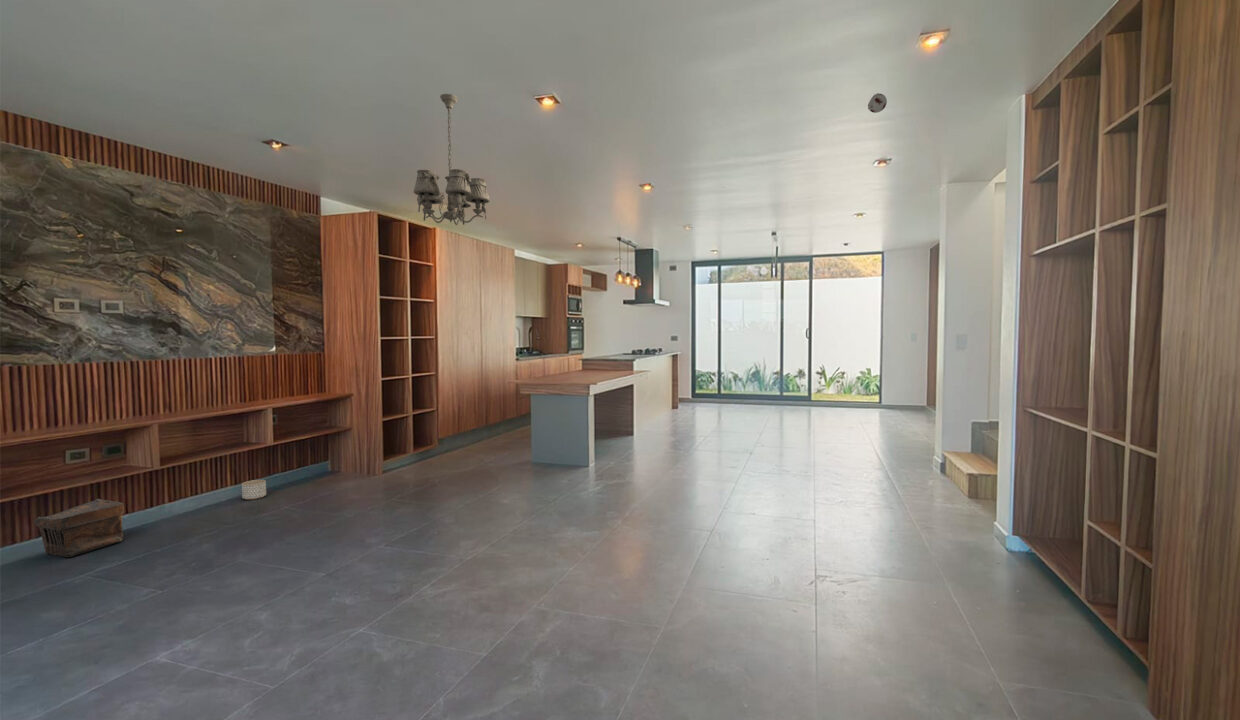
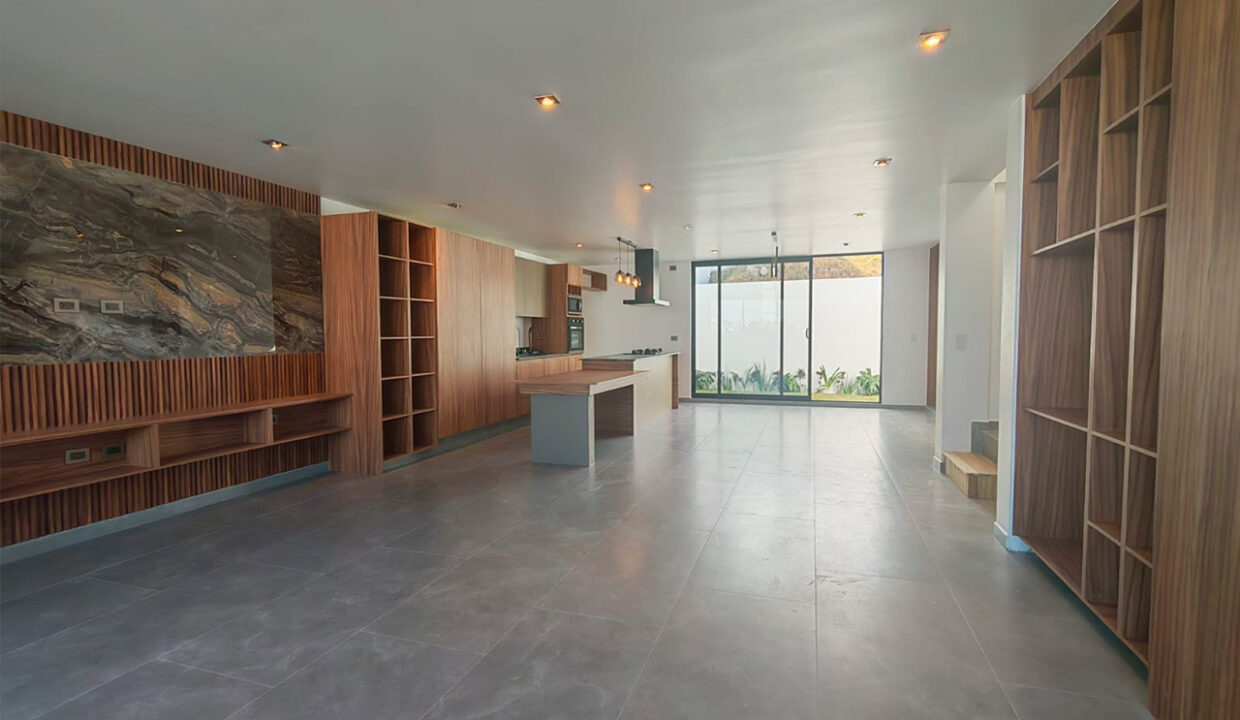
- chandelier [413,93,491,226]
- smoke detector [867,92,888,114]
- planter [241,479,267,501]
- pouch [33,498,125,558]
